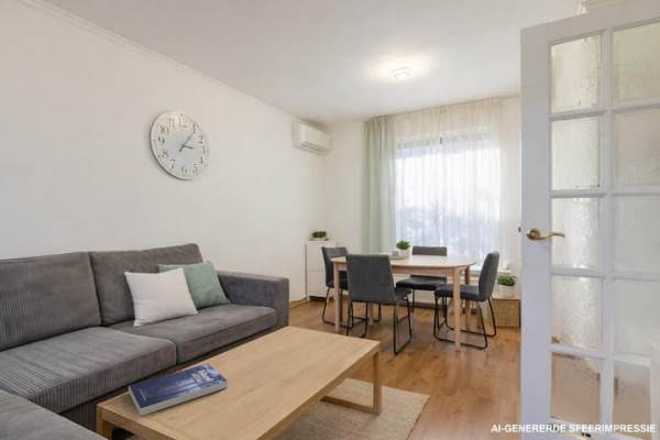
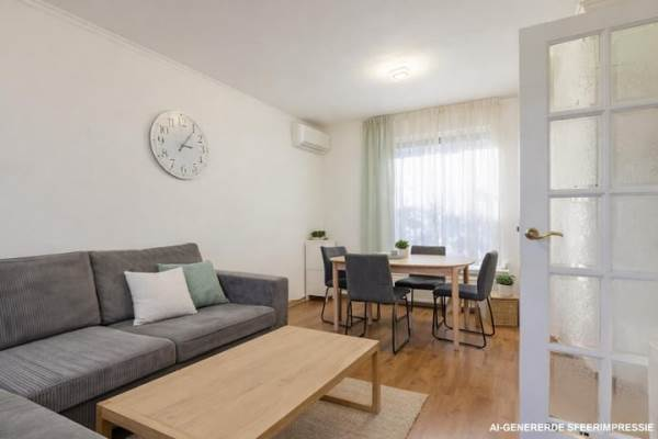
- book [128,363,229,417]
